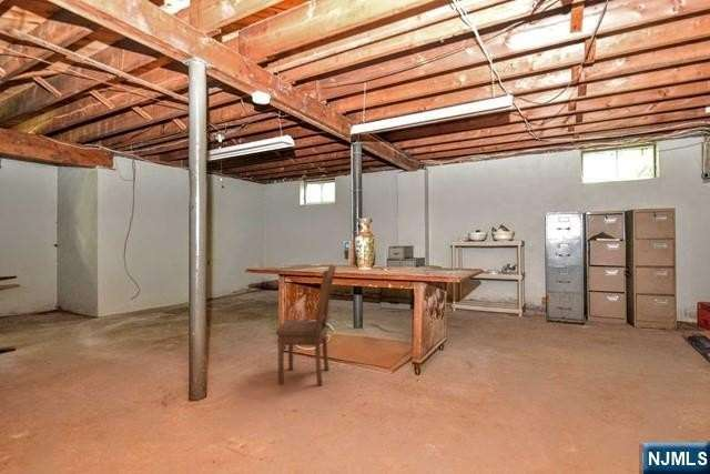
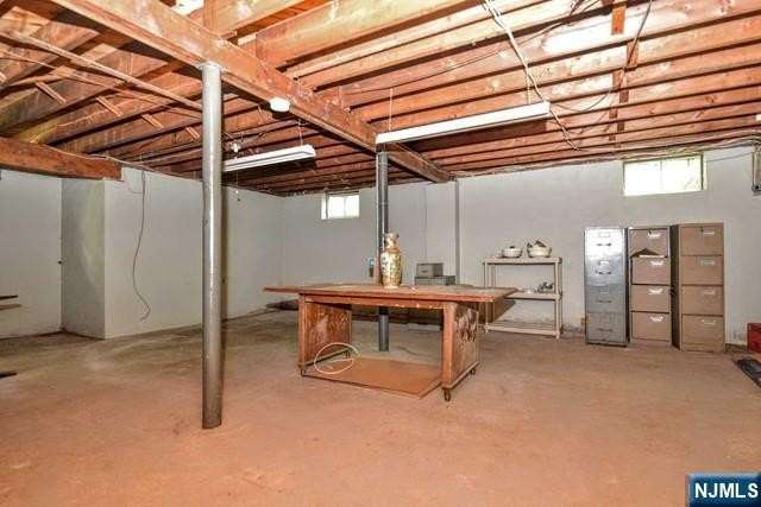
- dining chair [275,263,337,386]
